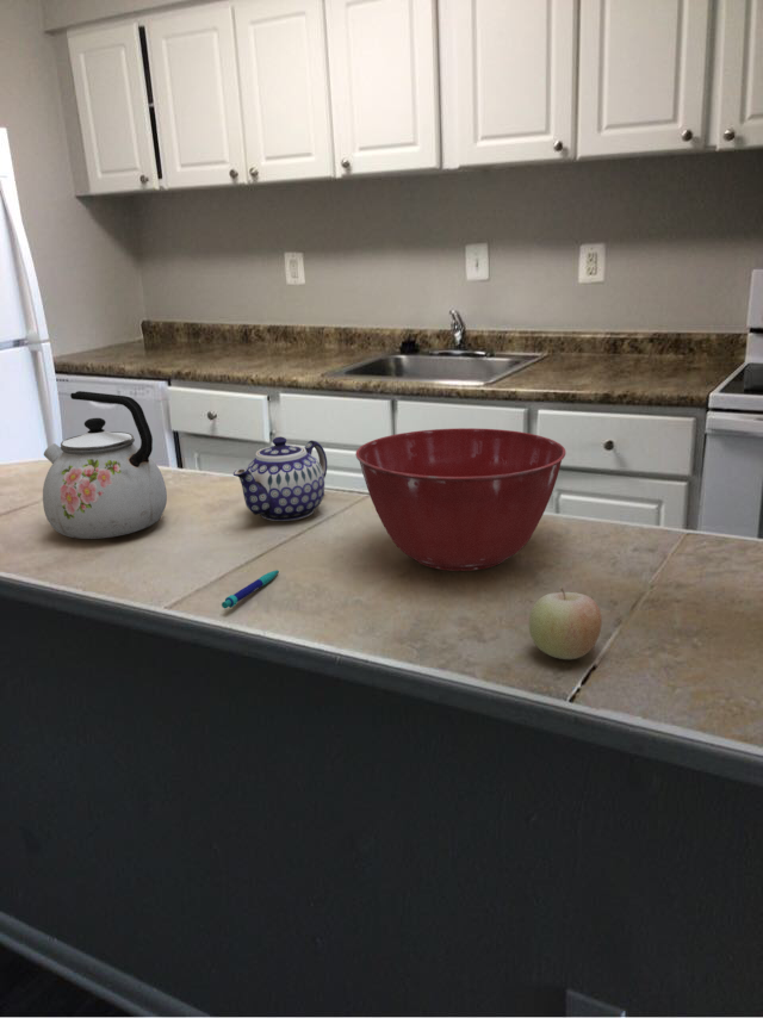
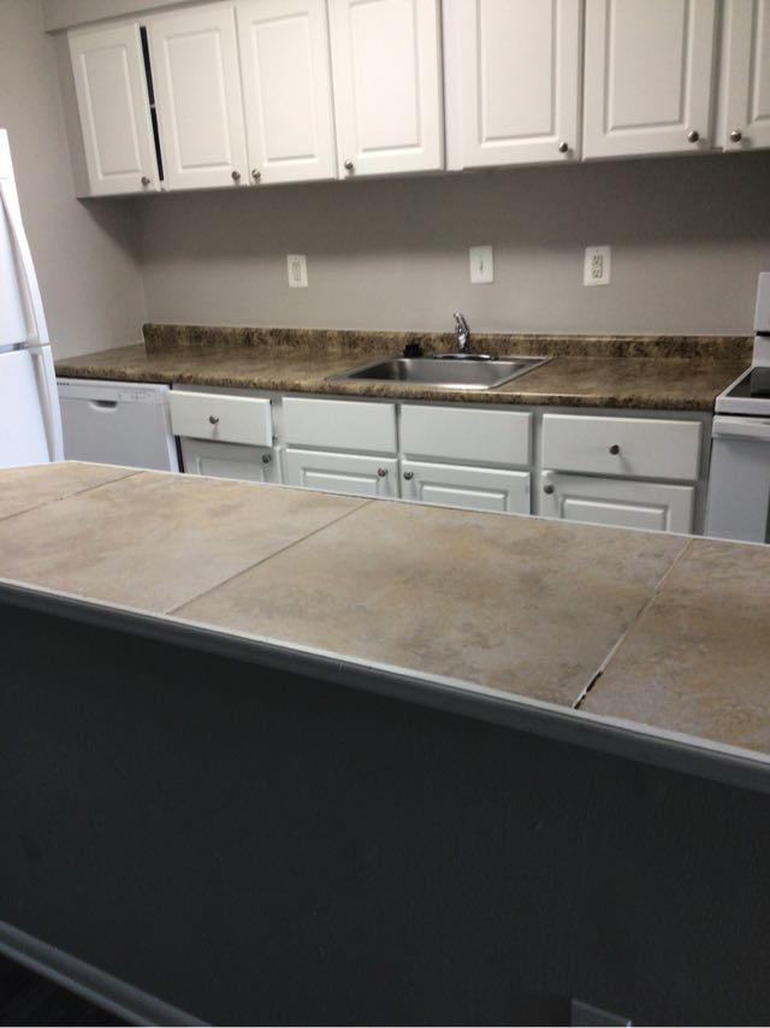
- kettle [42,390,168,540]
- teapot [232,436,328,522]
- fruit [528,585,603,660]
- mixing bowl [354,427,567,572]
- pen [221,569,280,609]
